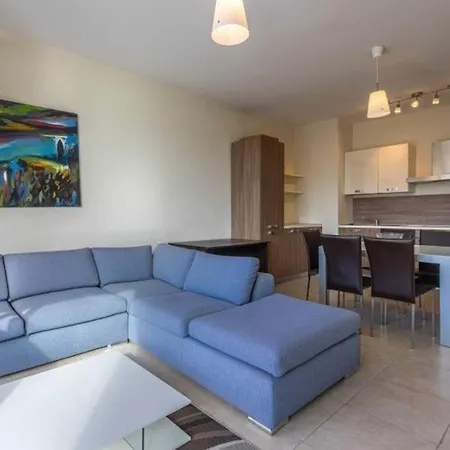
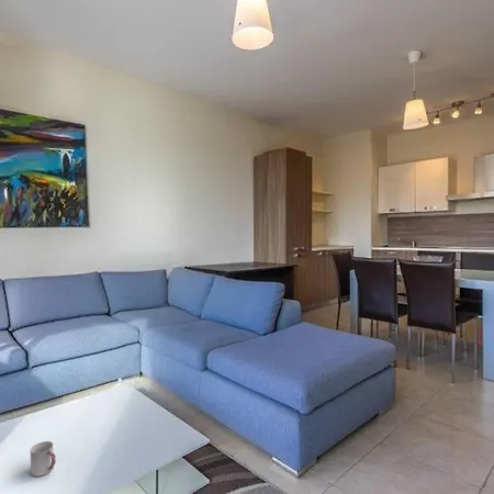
+ cup [30,440,57,478]
